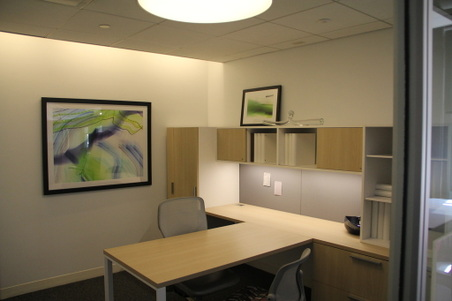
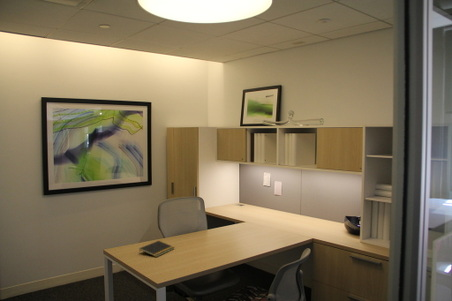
+ notepad [138,240,175,258]
